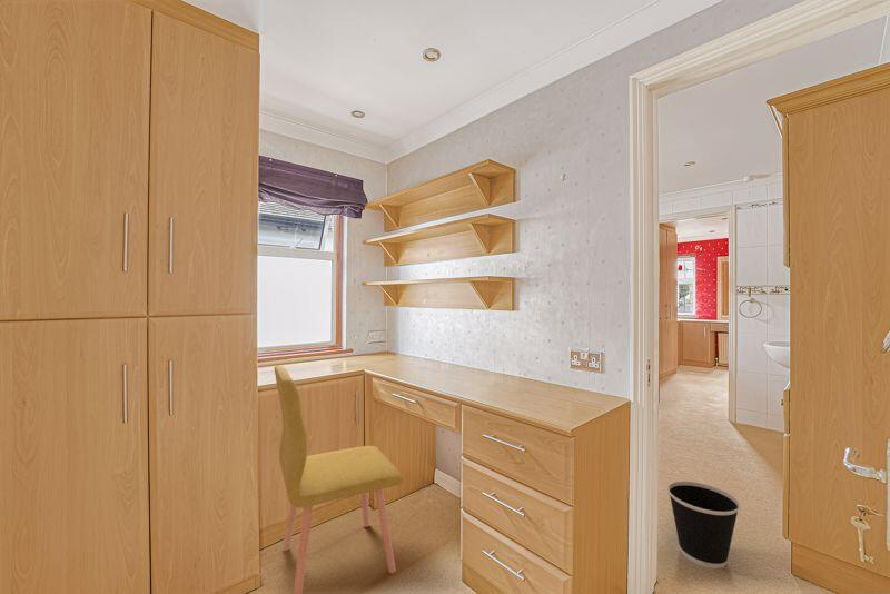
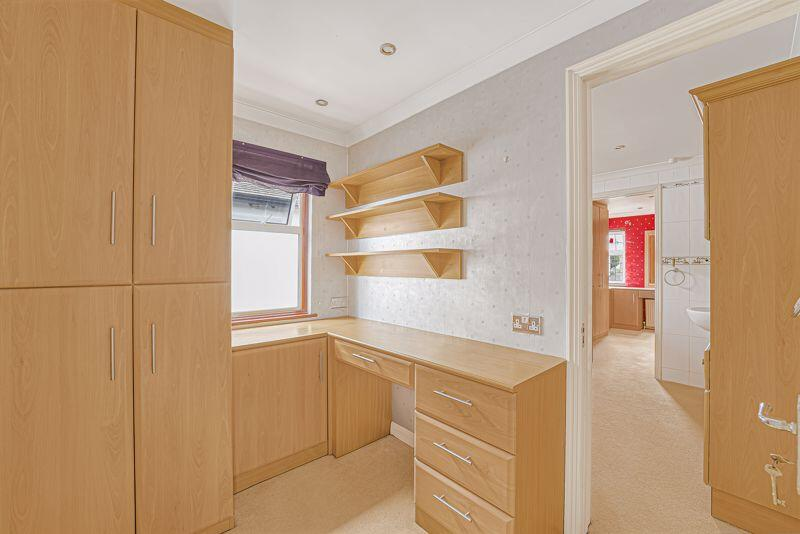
- wastebasket [666,481,741,570]
- chair [274,365,405,594]
